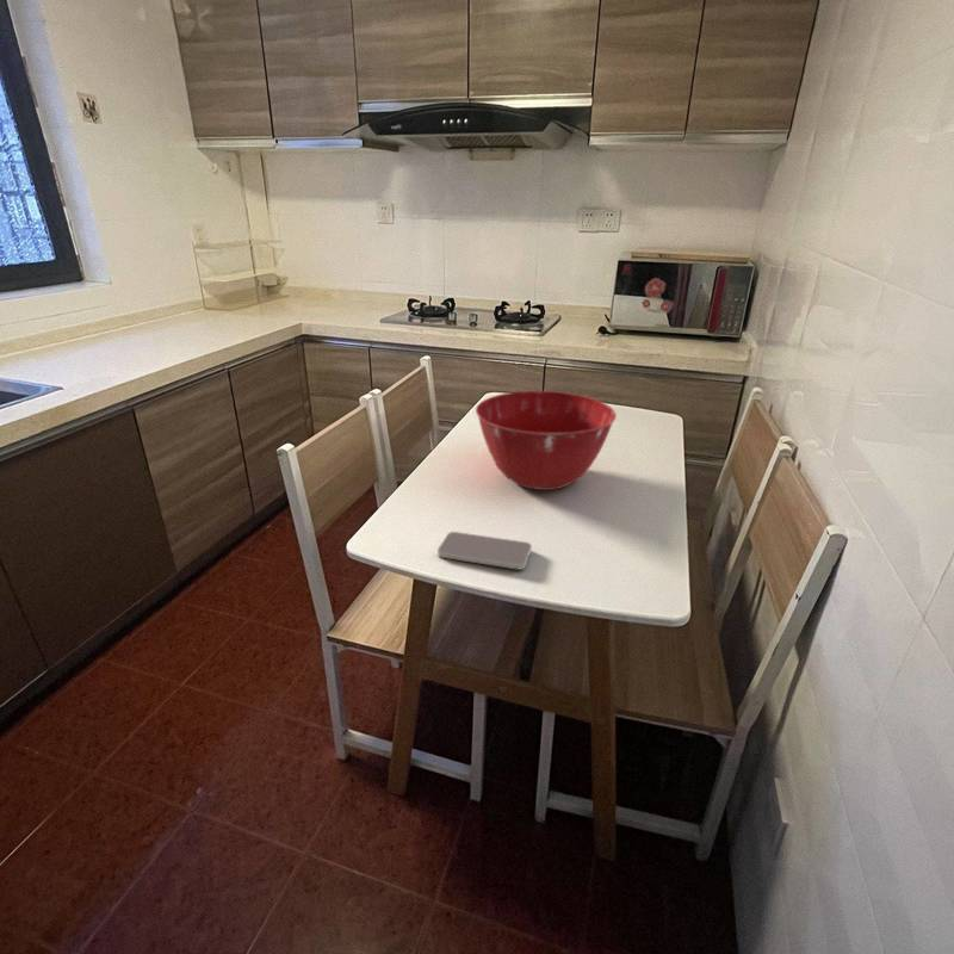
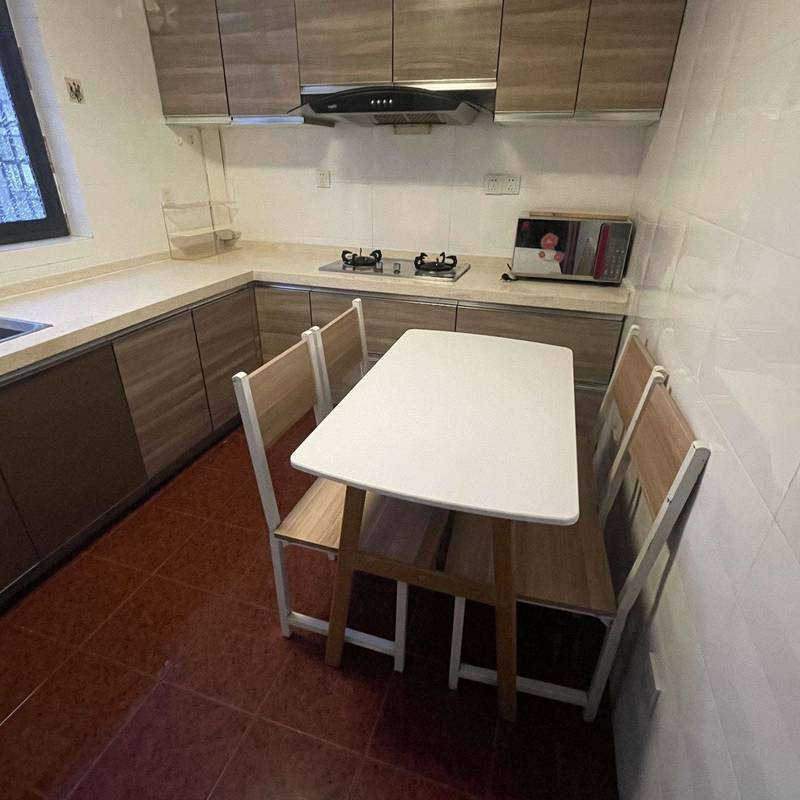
- smartphone [436,531,533,570]
- mixing bowl [475,390,618,491]
